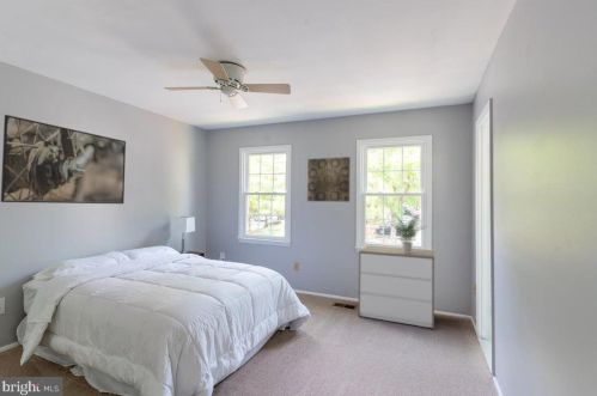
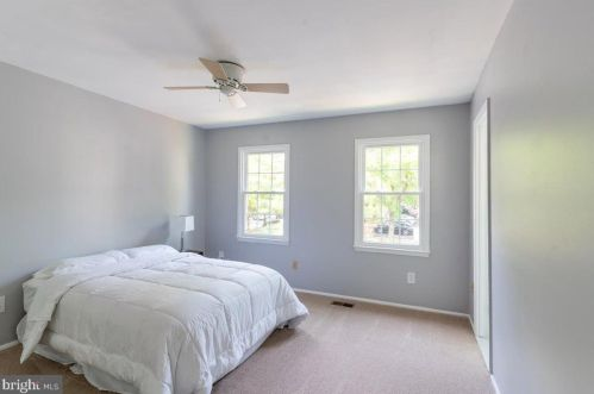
- dresser [358,244,435,330]
- wall art [306,156,352,203]
- potted plant [389,213,427,252]
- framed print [0,114,127,205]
